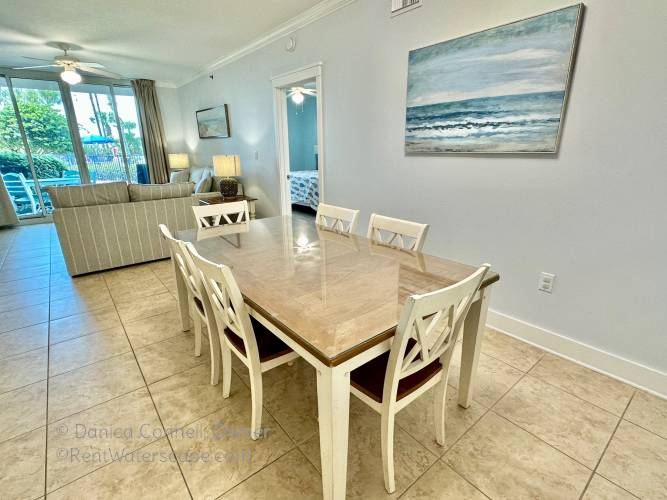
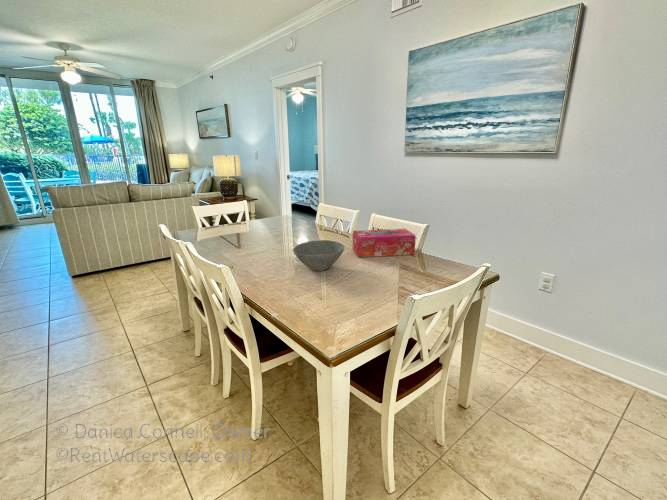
+ tissue box [352,228,417,258]
+ bowl [292,239,346,272]
